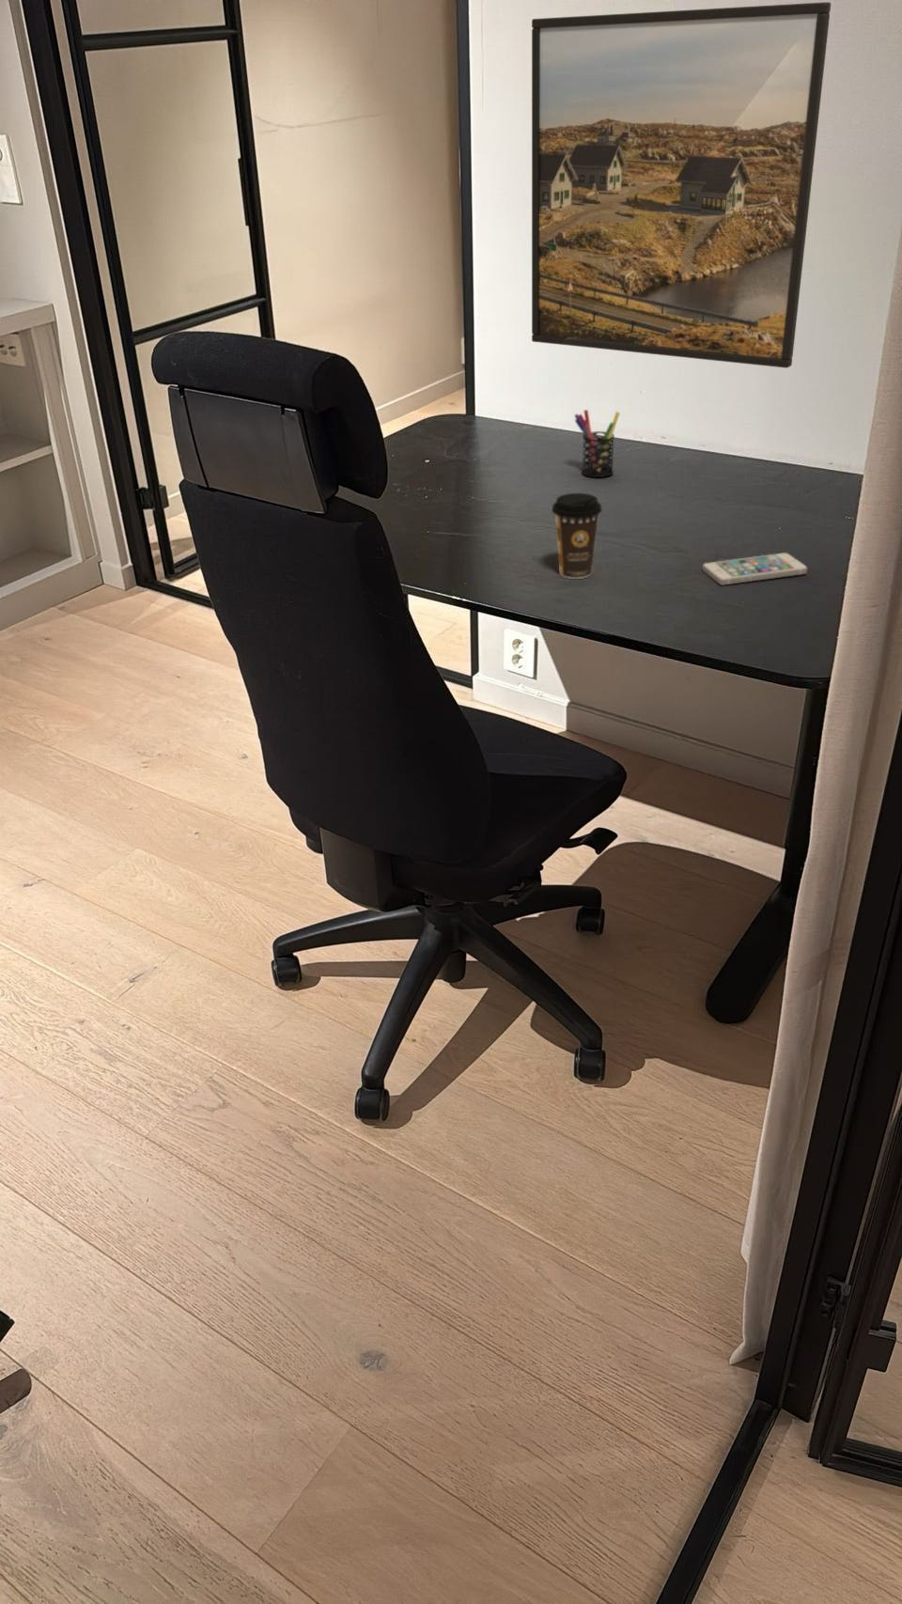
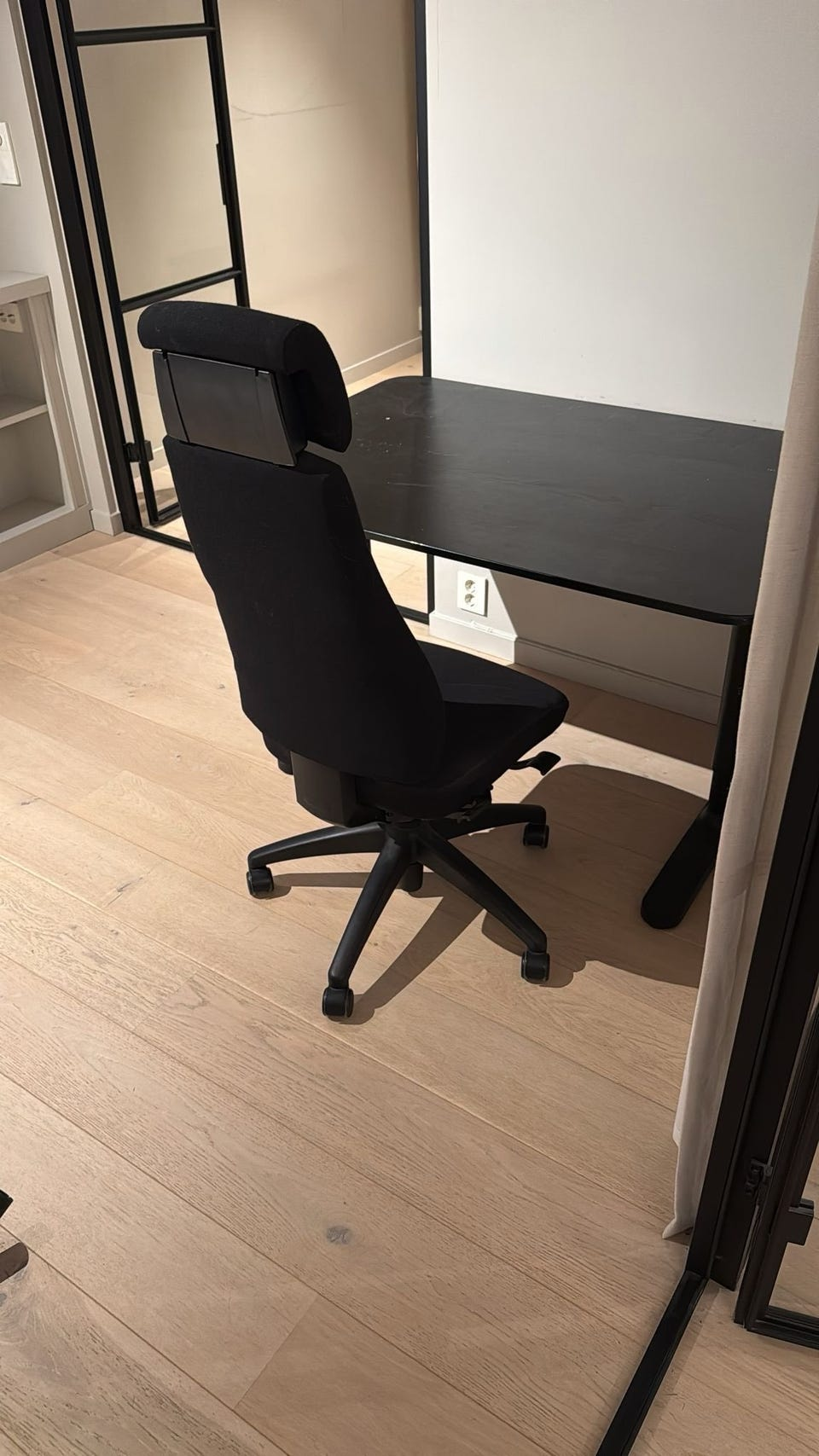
- smartphone [700,553,808,586]
- pen holder [573,409,621,478]
- coffee cup [551,492,604,579]
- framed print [531,1,832,369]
